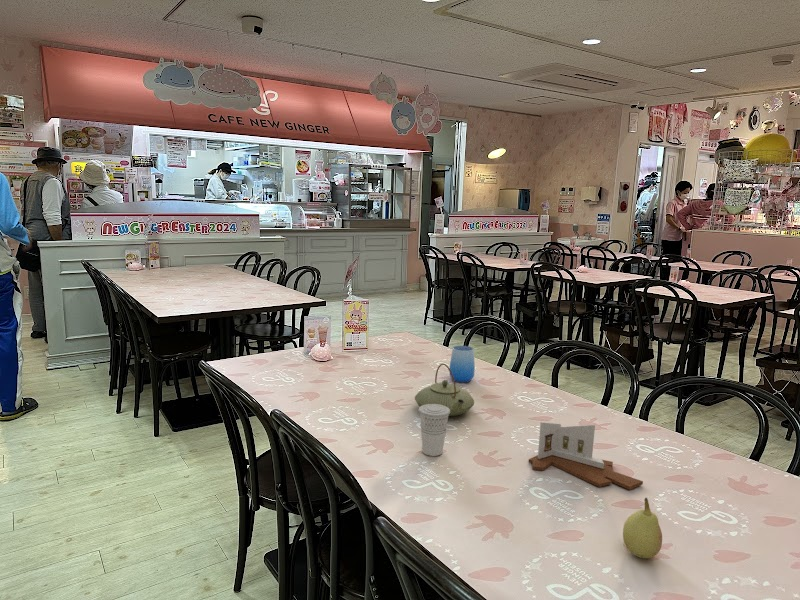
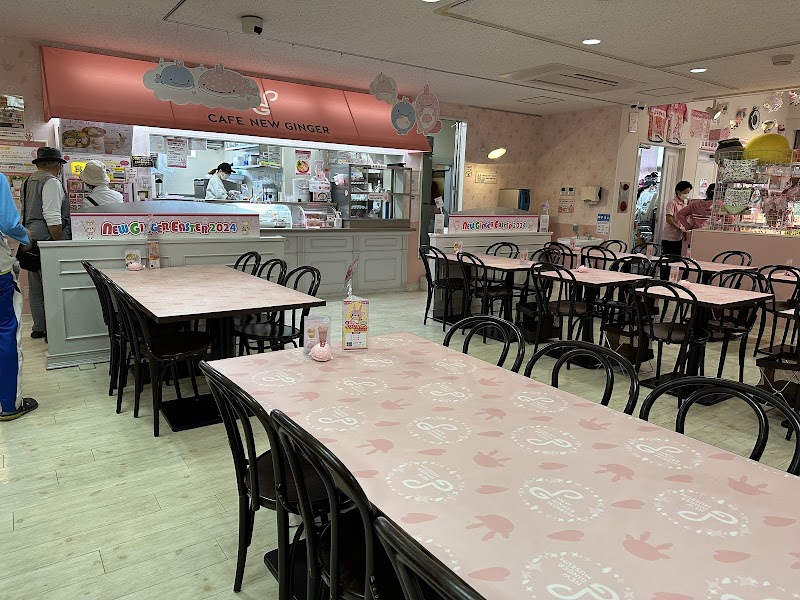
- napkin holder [527,421,644,491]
- cup [449,345,476,383]
- fruit [622,497,663,559]
- teapot [414,363,475,417]
- cup [418,404,450,457]
